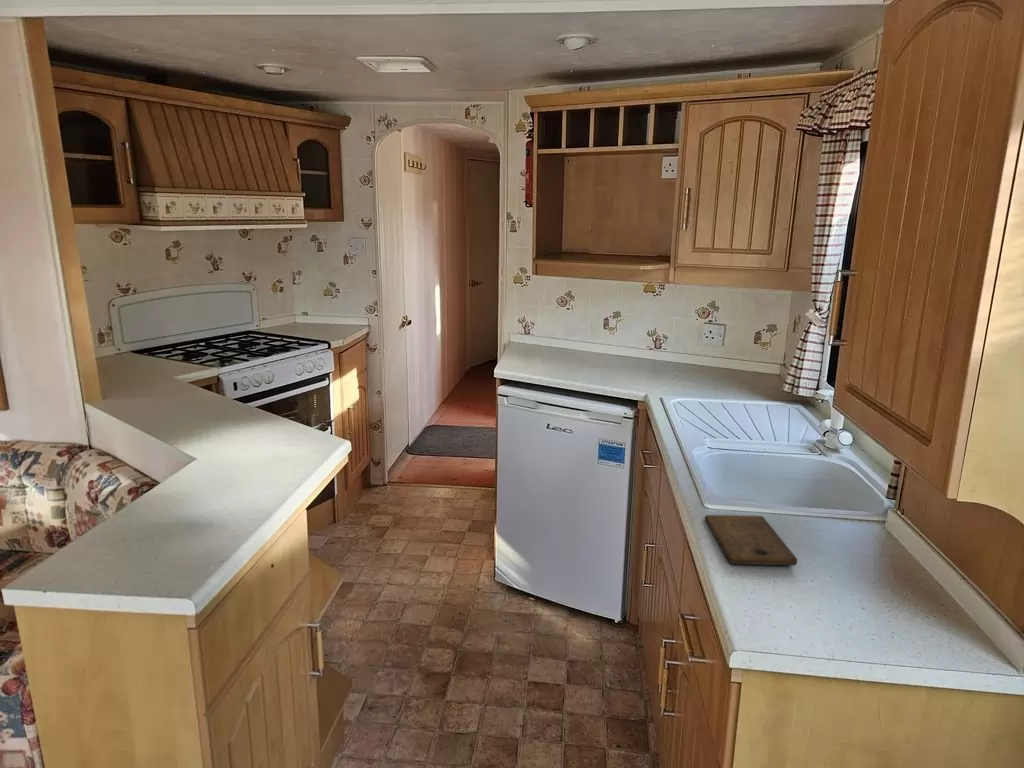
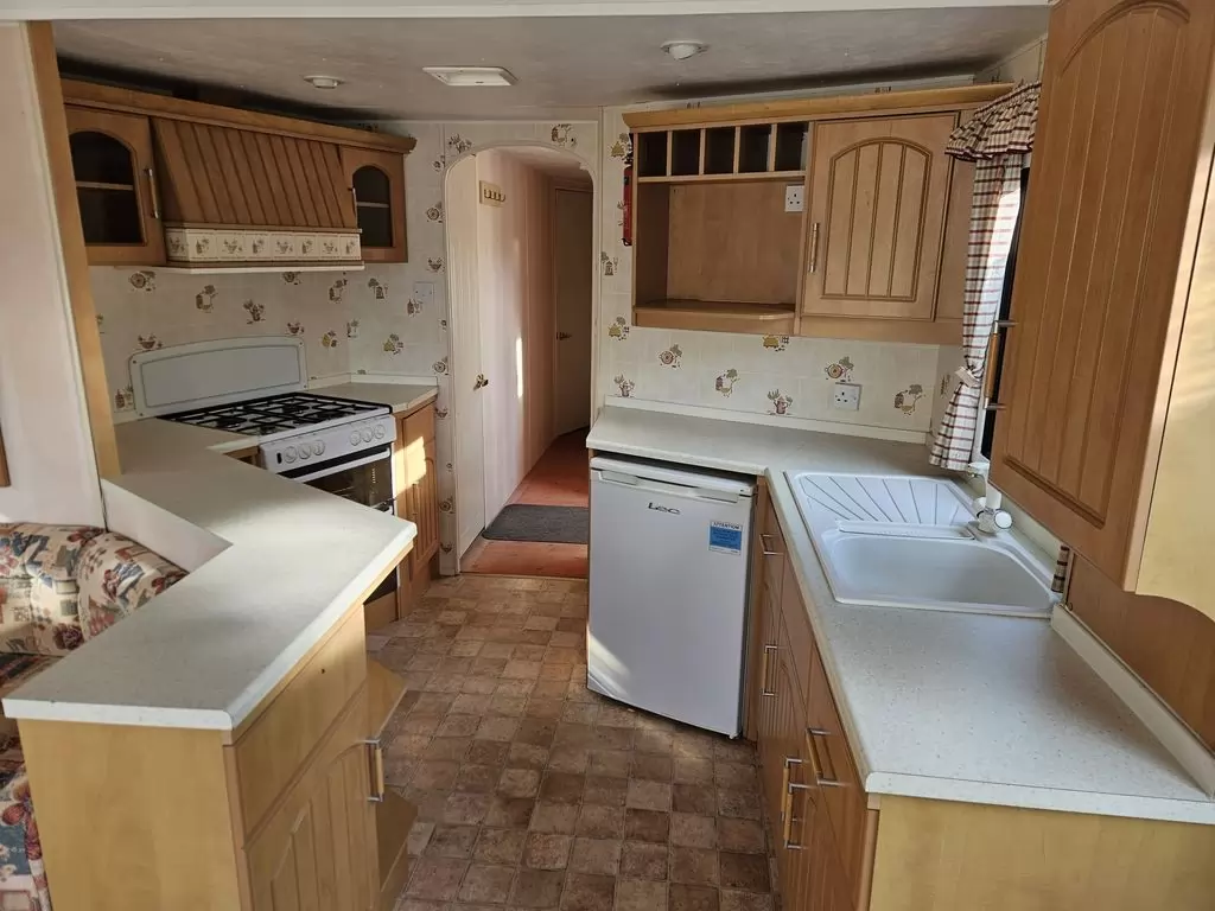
- cutting board [704,514,798,566]
